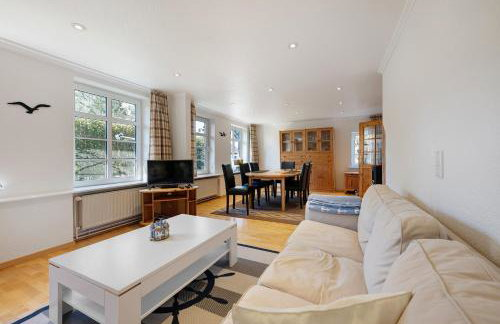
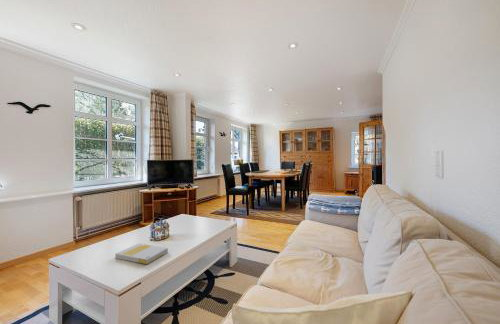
+ book [114,242,169,265]
